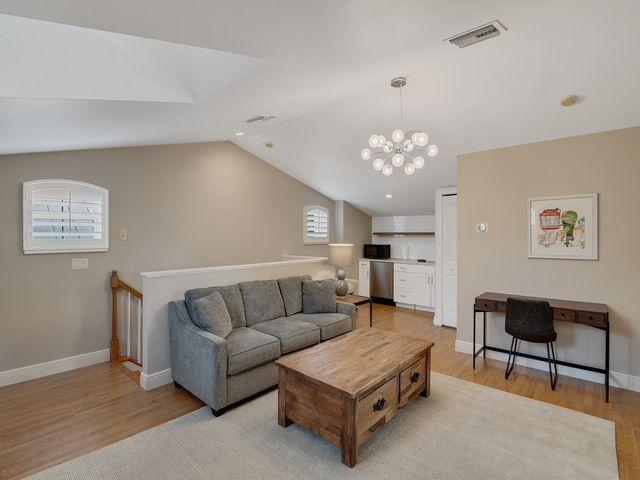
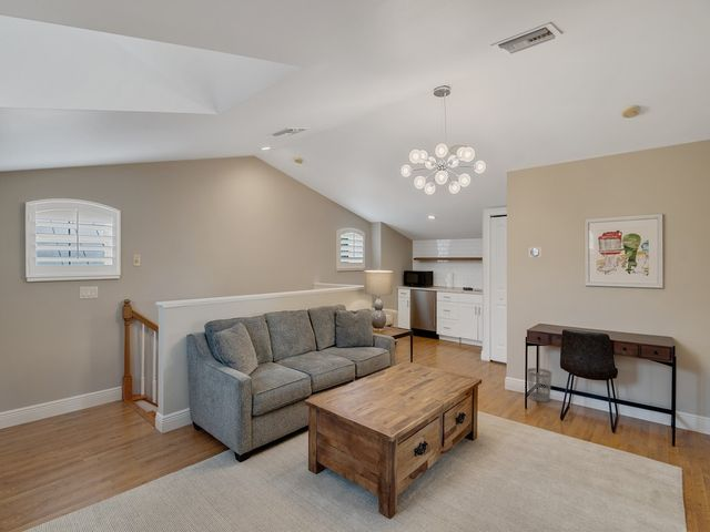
+ wastebasket [526,367,554,403]
